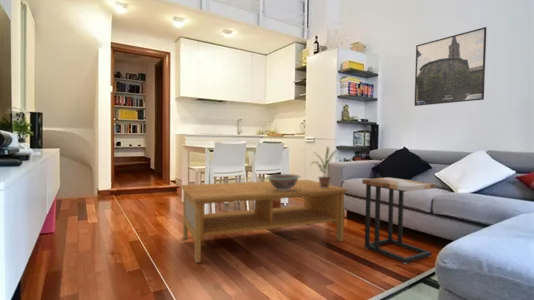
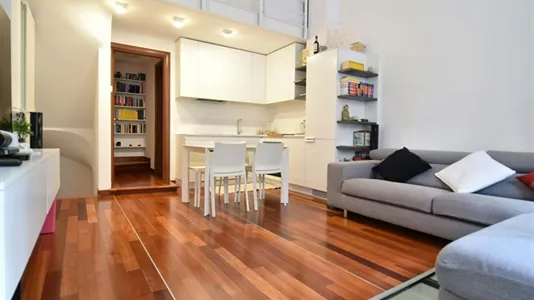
- side table [361,177,437,265]
- potted plant [309,146,341,188]
- decorative bowl [265,173,302,191]
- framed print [413,26,487,107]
- coffee table [180,179,349,264]
